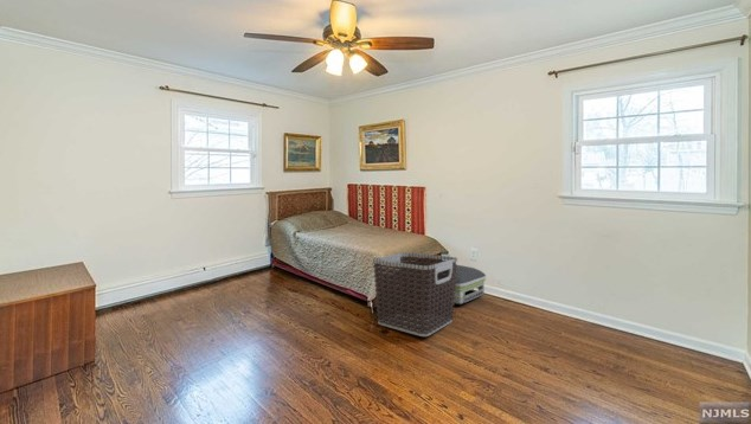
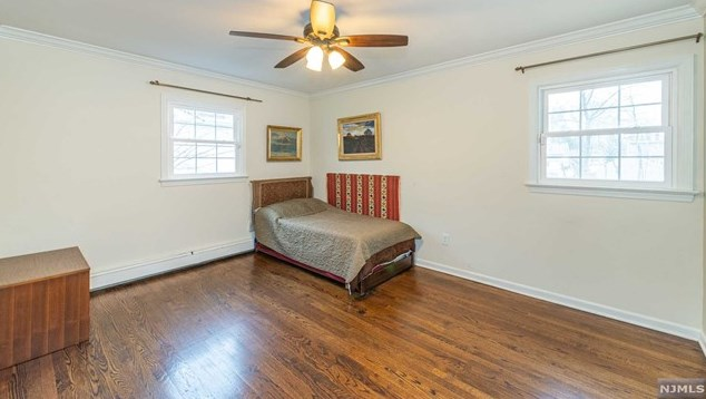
- clothes hamper [372,251,458,338]
- air purifier [425,264,487,306]
